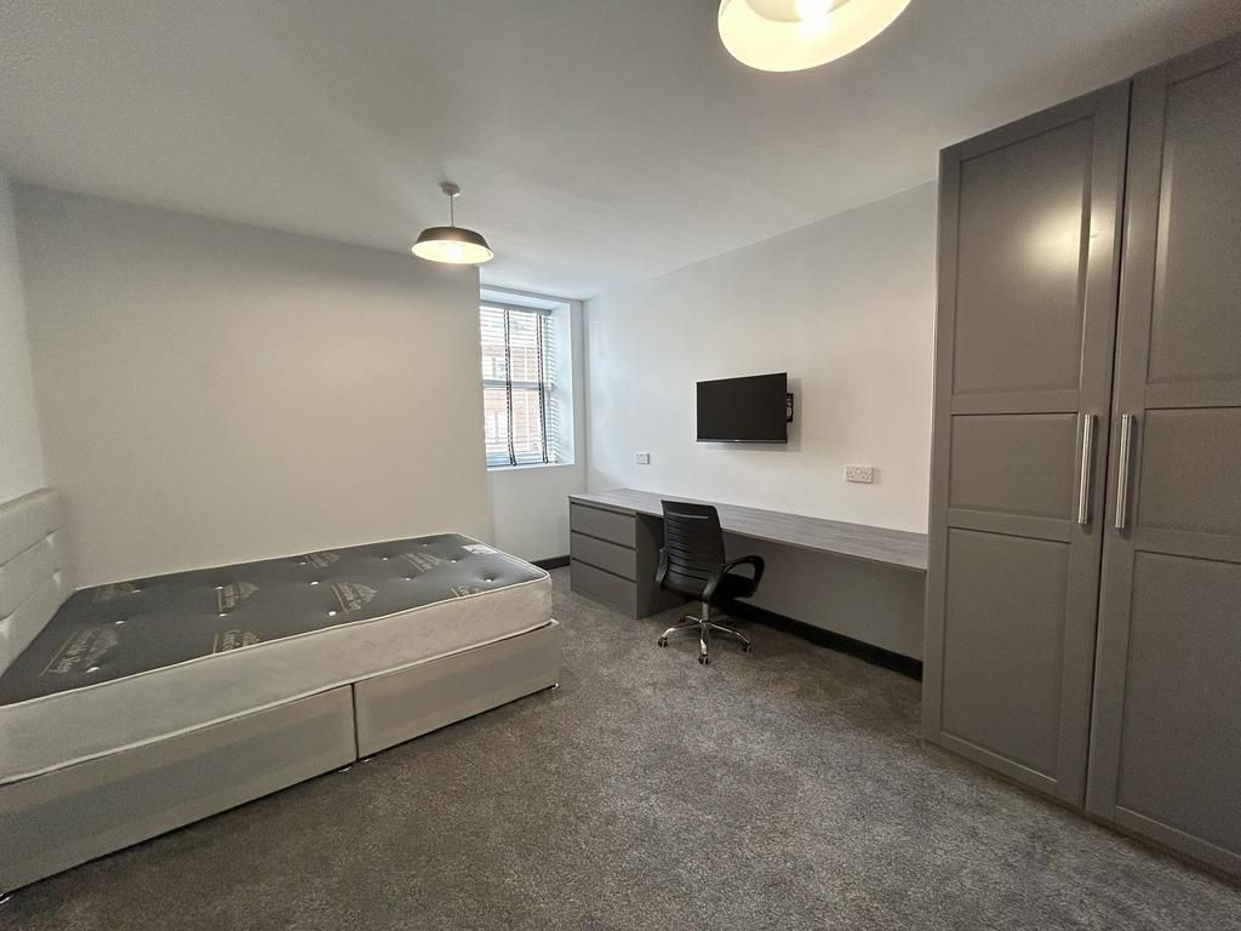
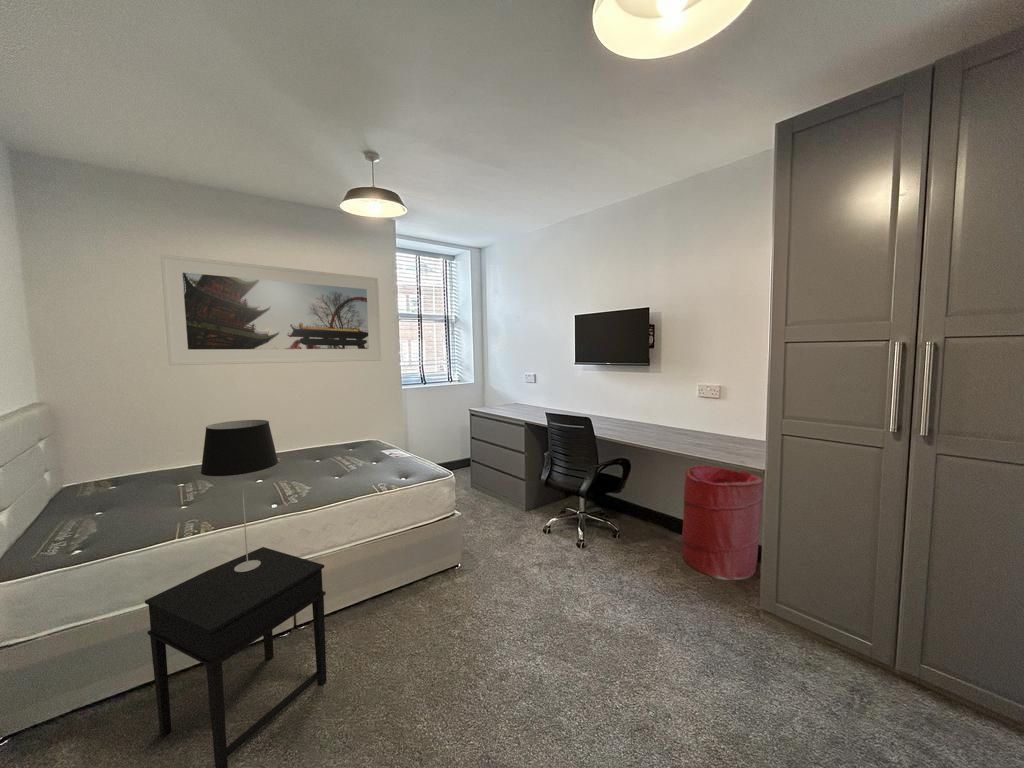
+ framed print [160,253,382,366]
+ table lamp [200,419,279,572]
+ side table [144,546,327,768]
+ laundry hamper [681,464,764,581]
